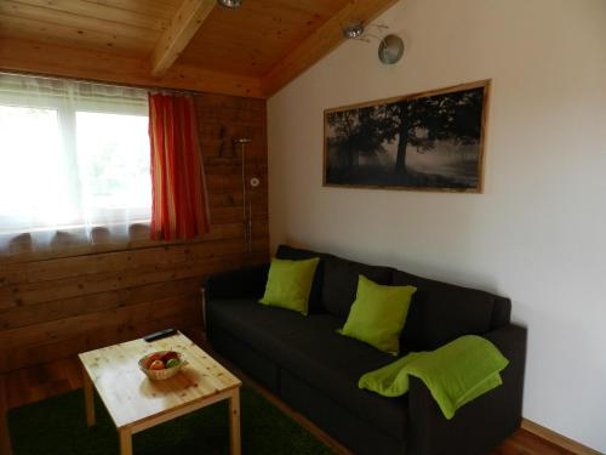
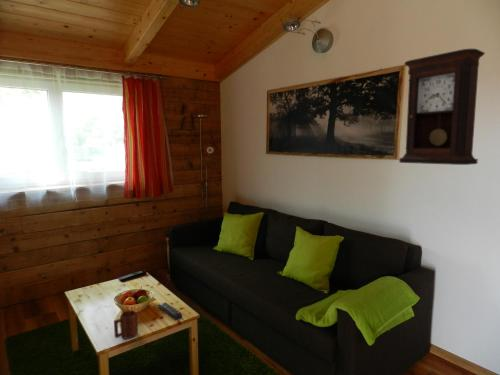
+ remote control [157,301,183,320]
+ mug [113,309,139,340]
+ pendulum clock [398,48,486,166]
